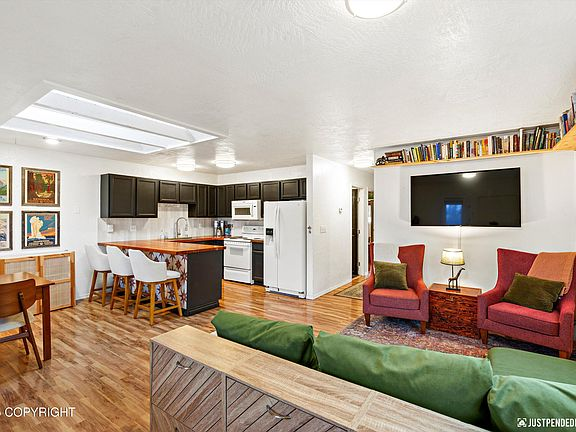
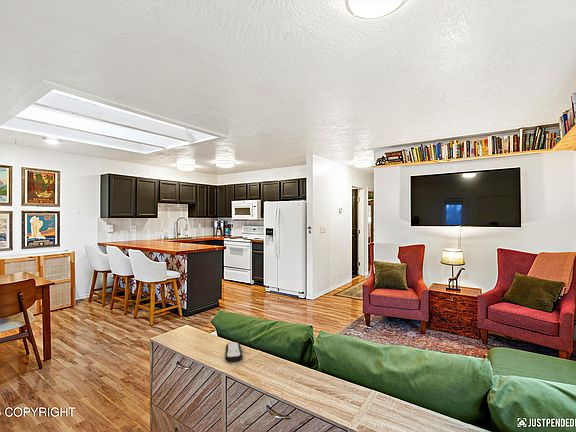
+ remote control [224,341,243,362]
